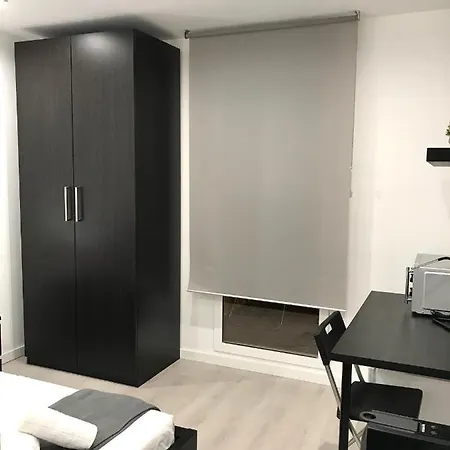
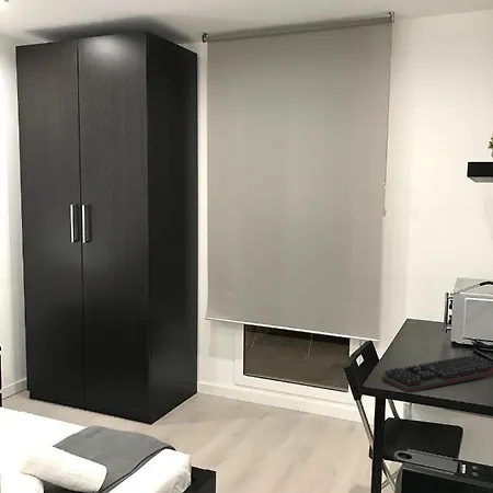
+ keyboard [381,354,493,394]
